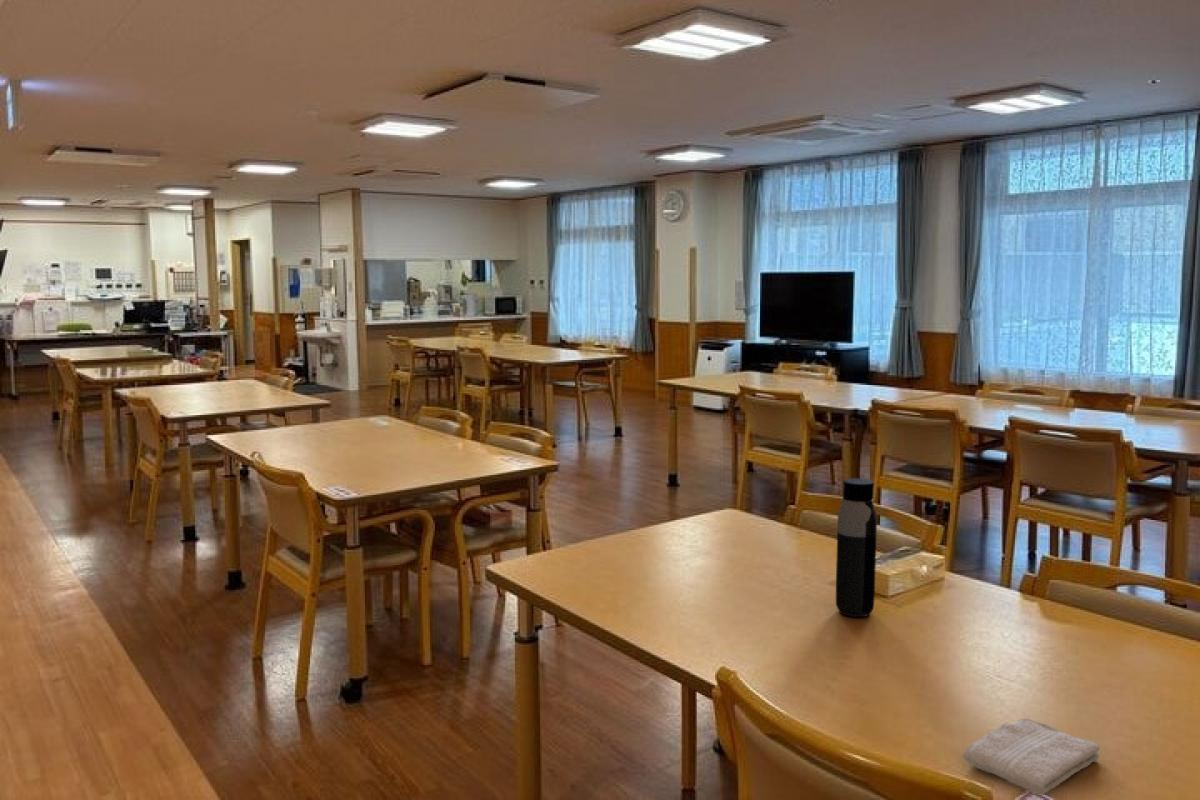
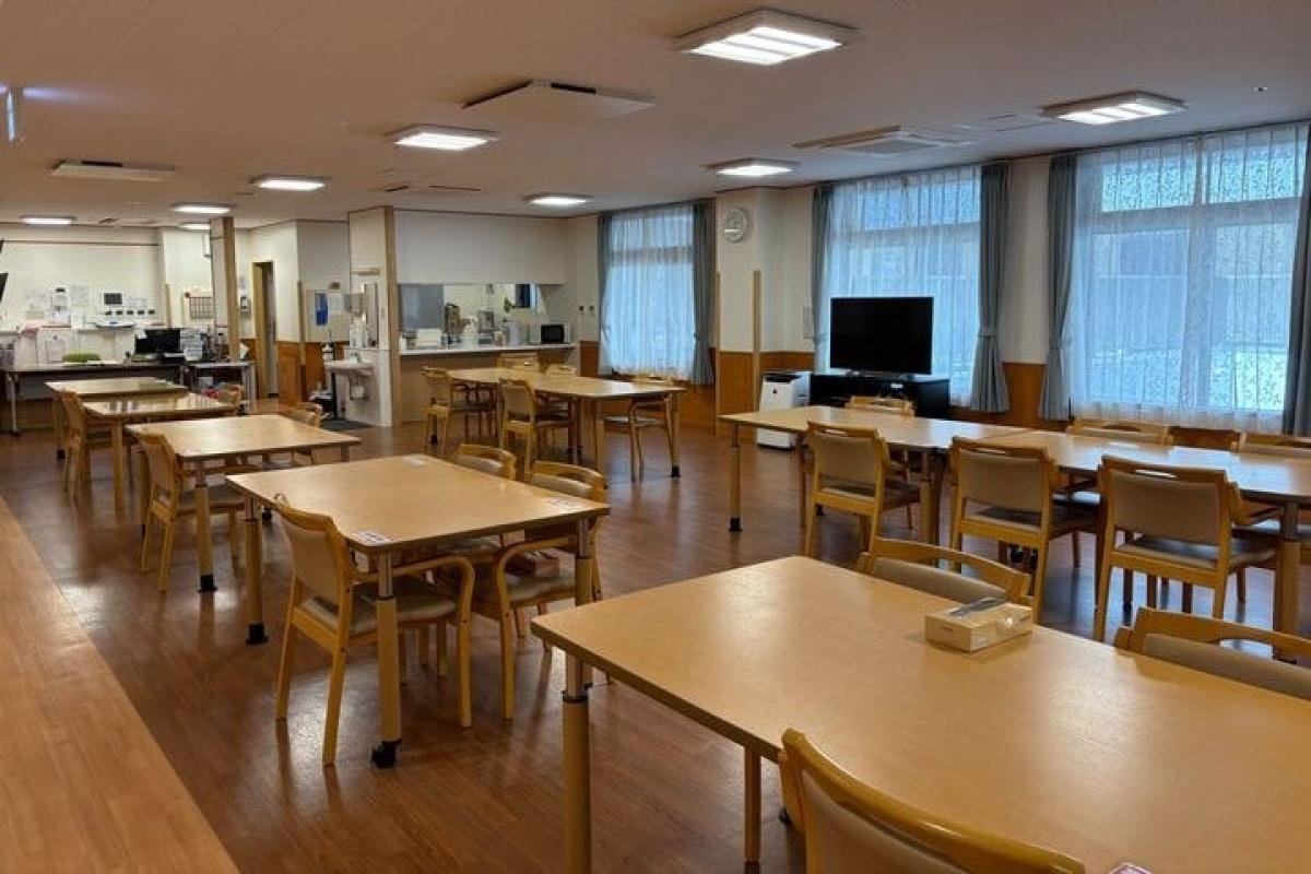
- washcloth [962,717,1101,796]
- water bottle [835,477,878,618]
